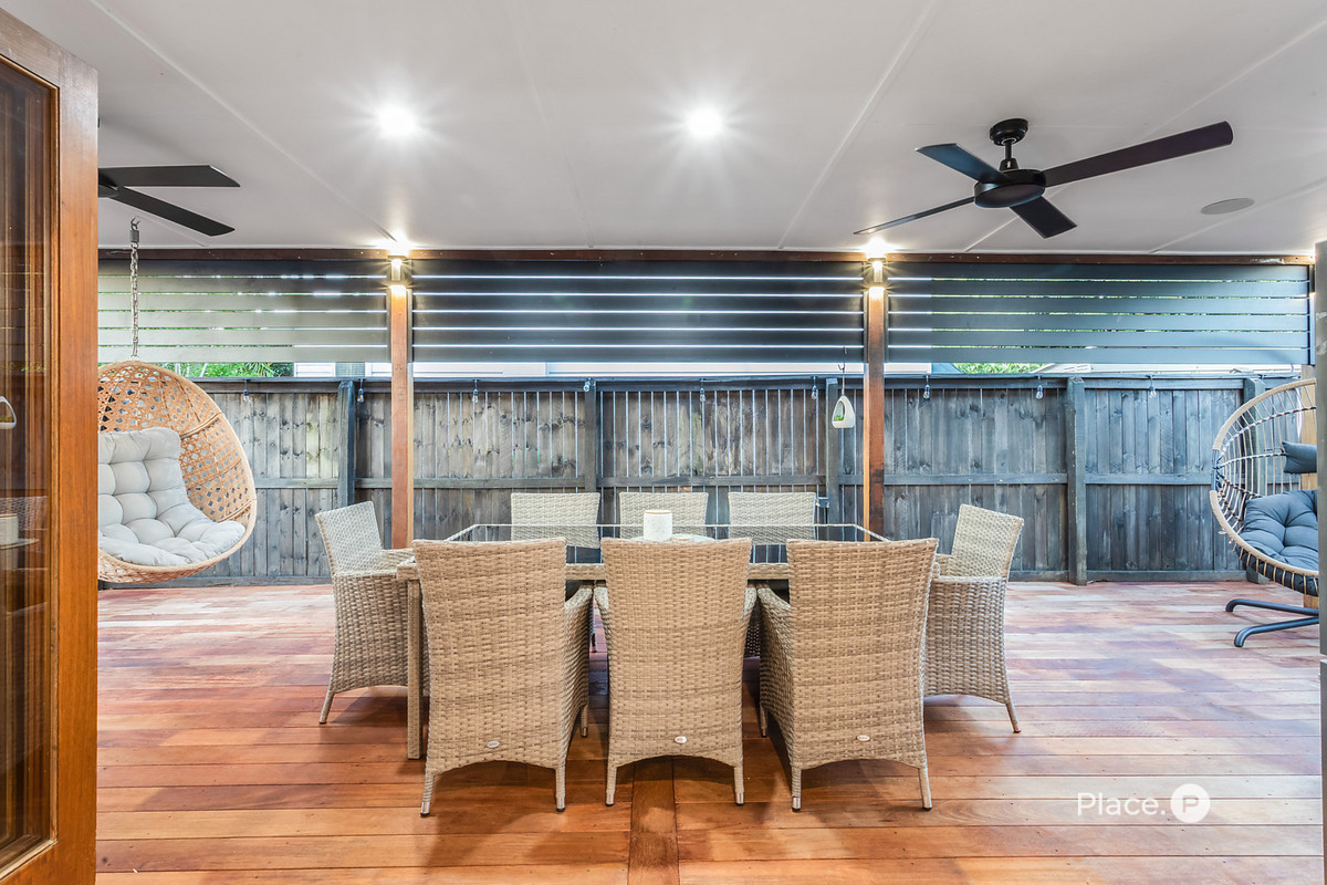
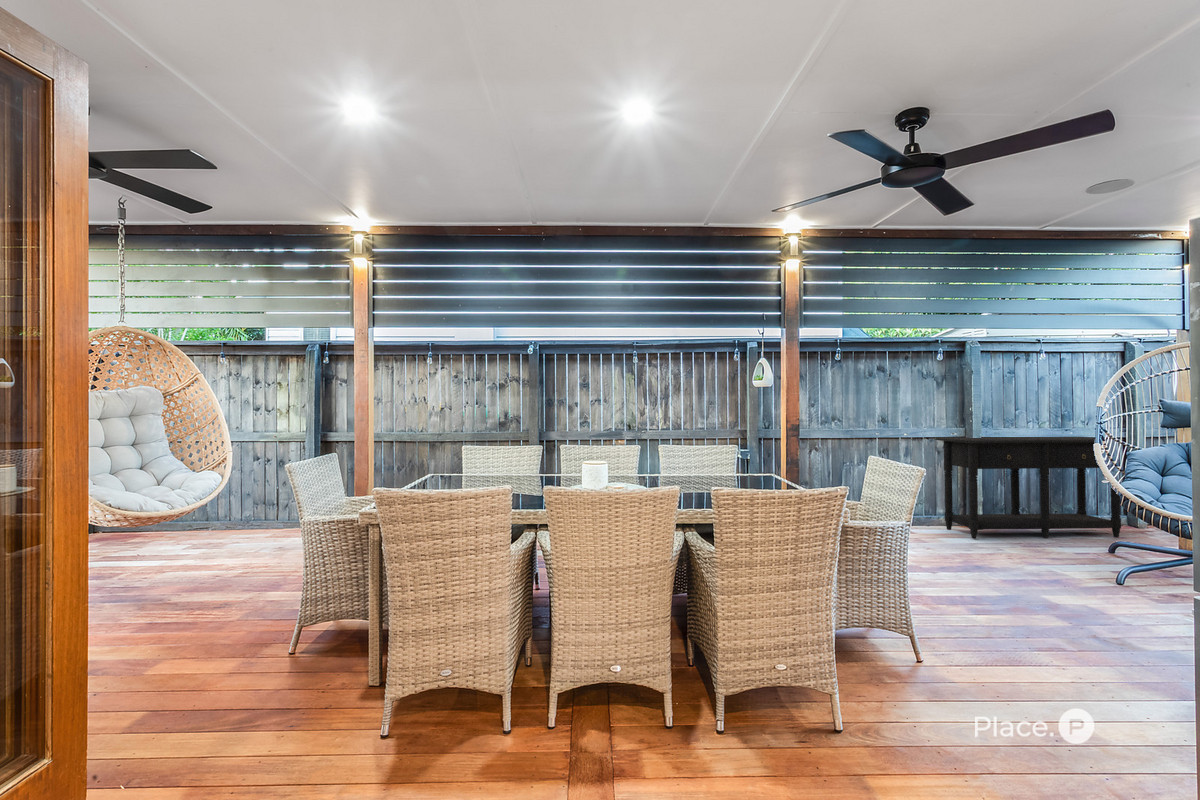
+ console table [934,436,1122,540]
